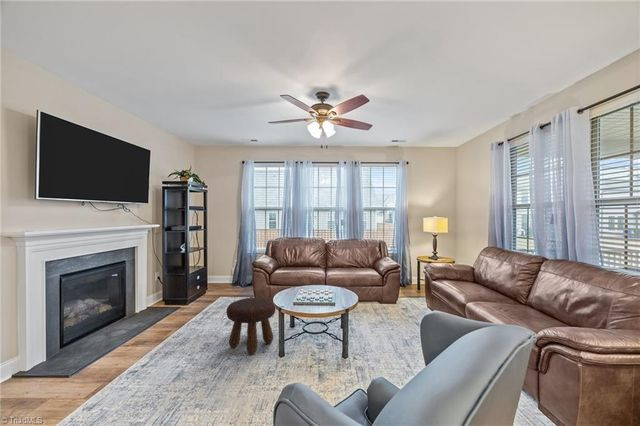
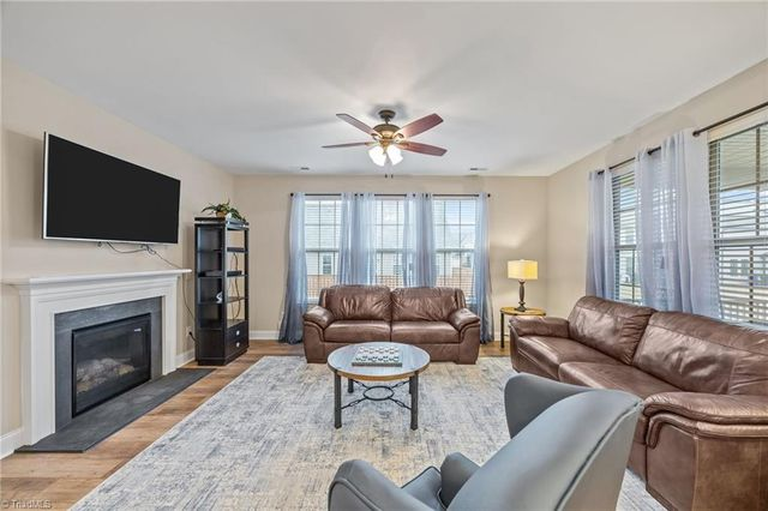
- footstool [225,297,277,355]
